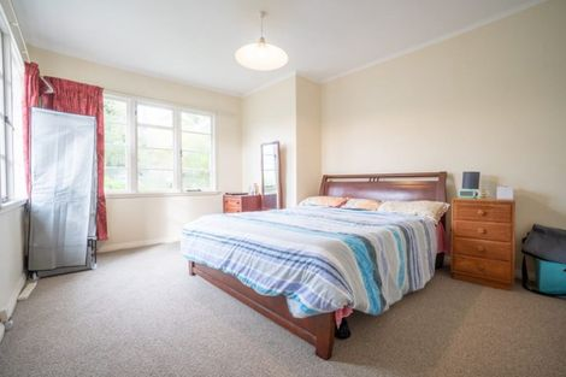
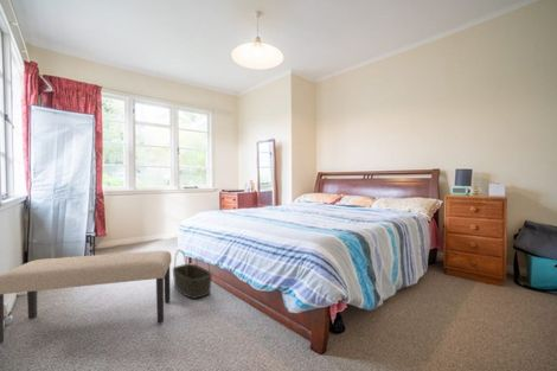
+ bench [0,250,173,345]
+ basket [172,249,213,300]
